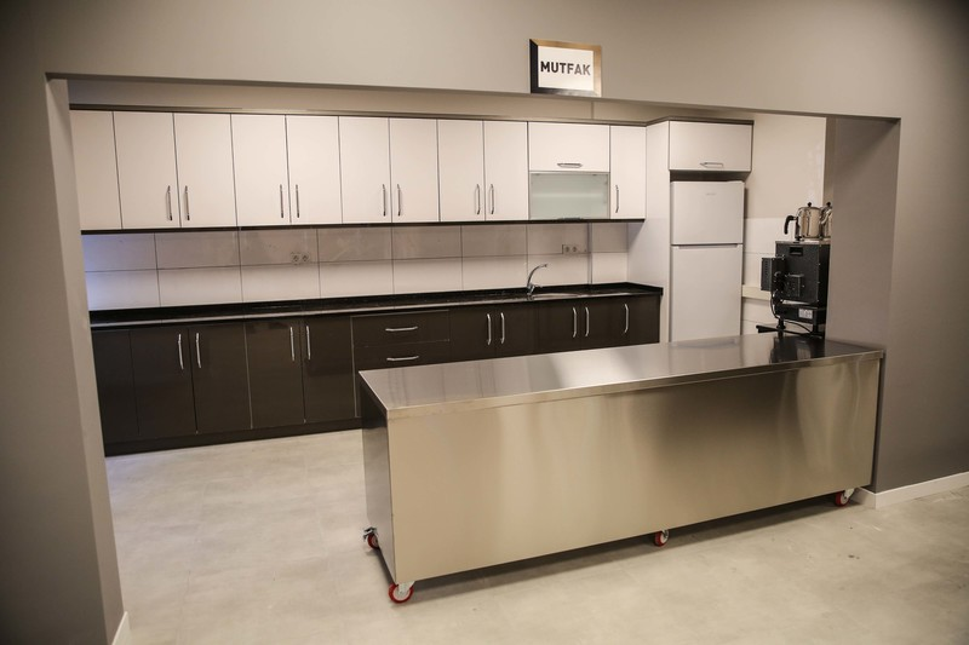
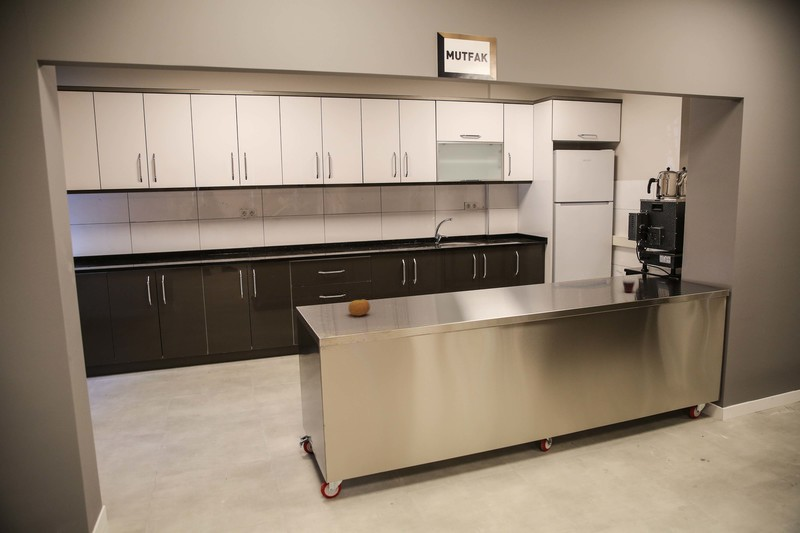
+ cup [615,269,636,293]
+ fruit [347,299,371,317]
